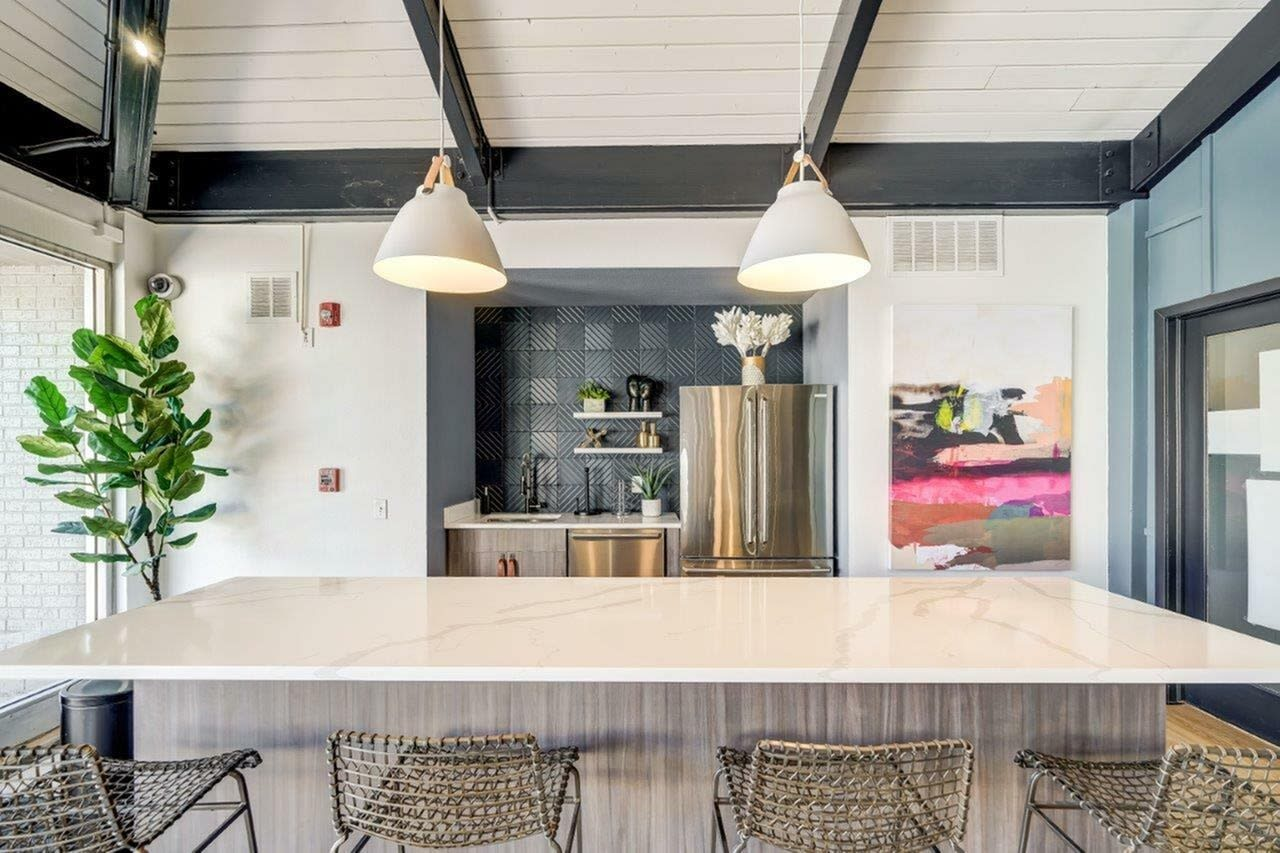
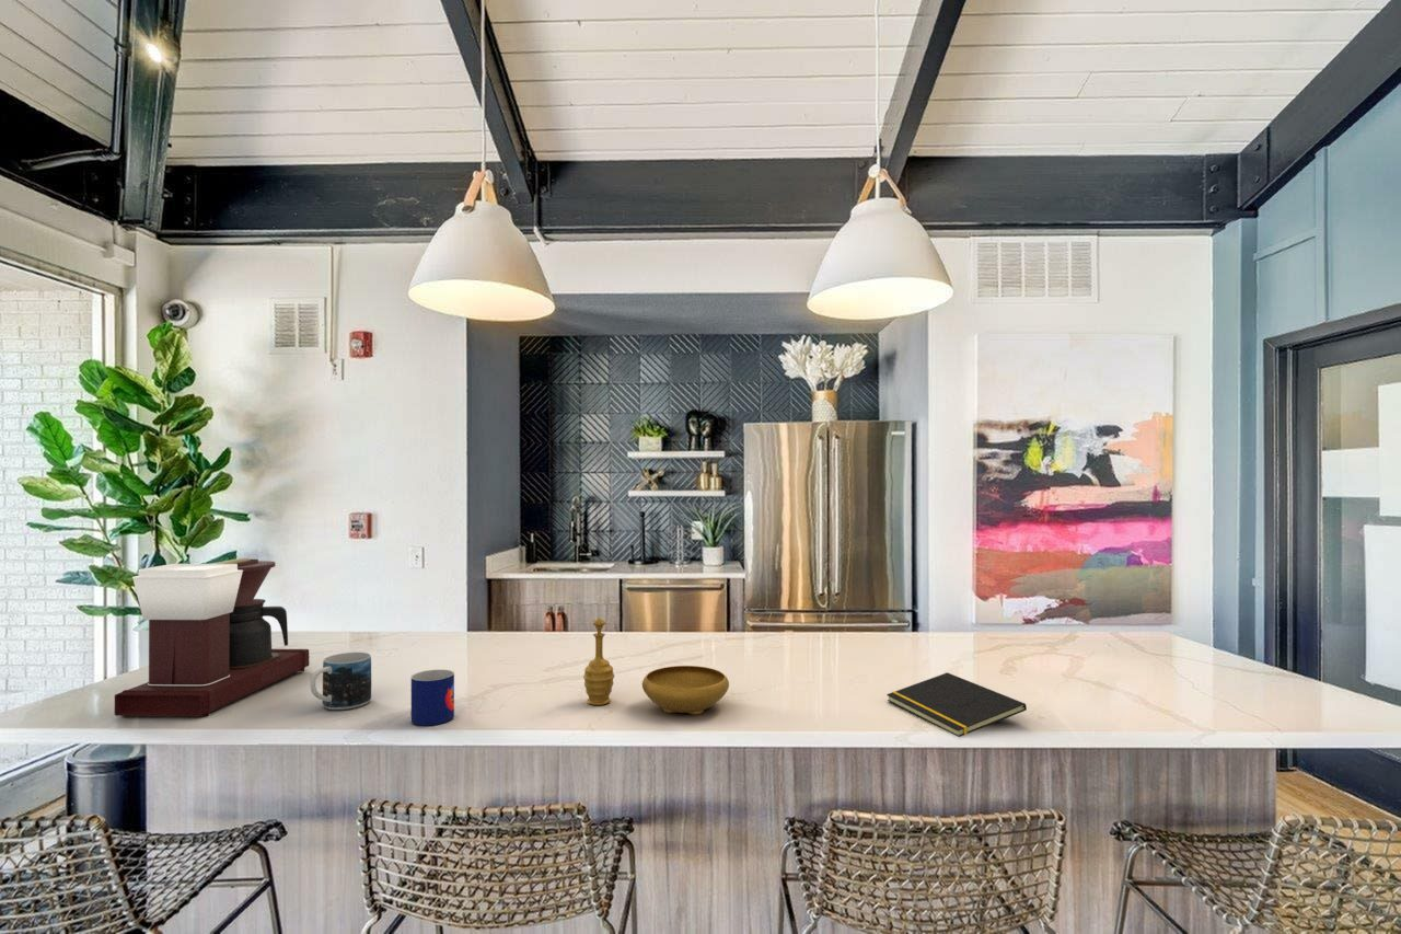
+ notepad [885,671,1028,738]
+ mug [309,652,372,711]
+ mug [410,668,455,727]
+ coffee maker [114,557,310,717]
+ decorative bowl [582,618,730,716]
